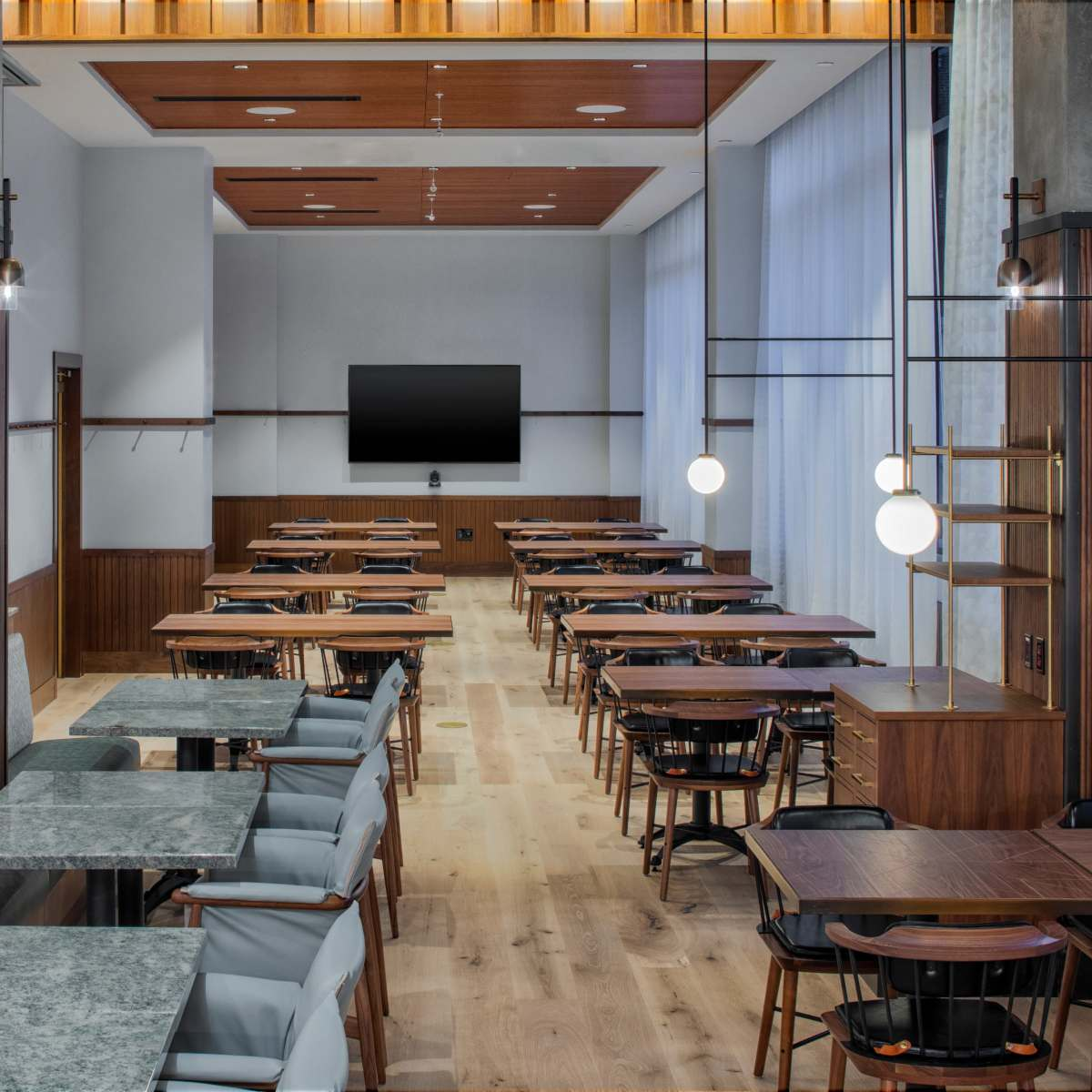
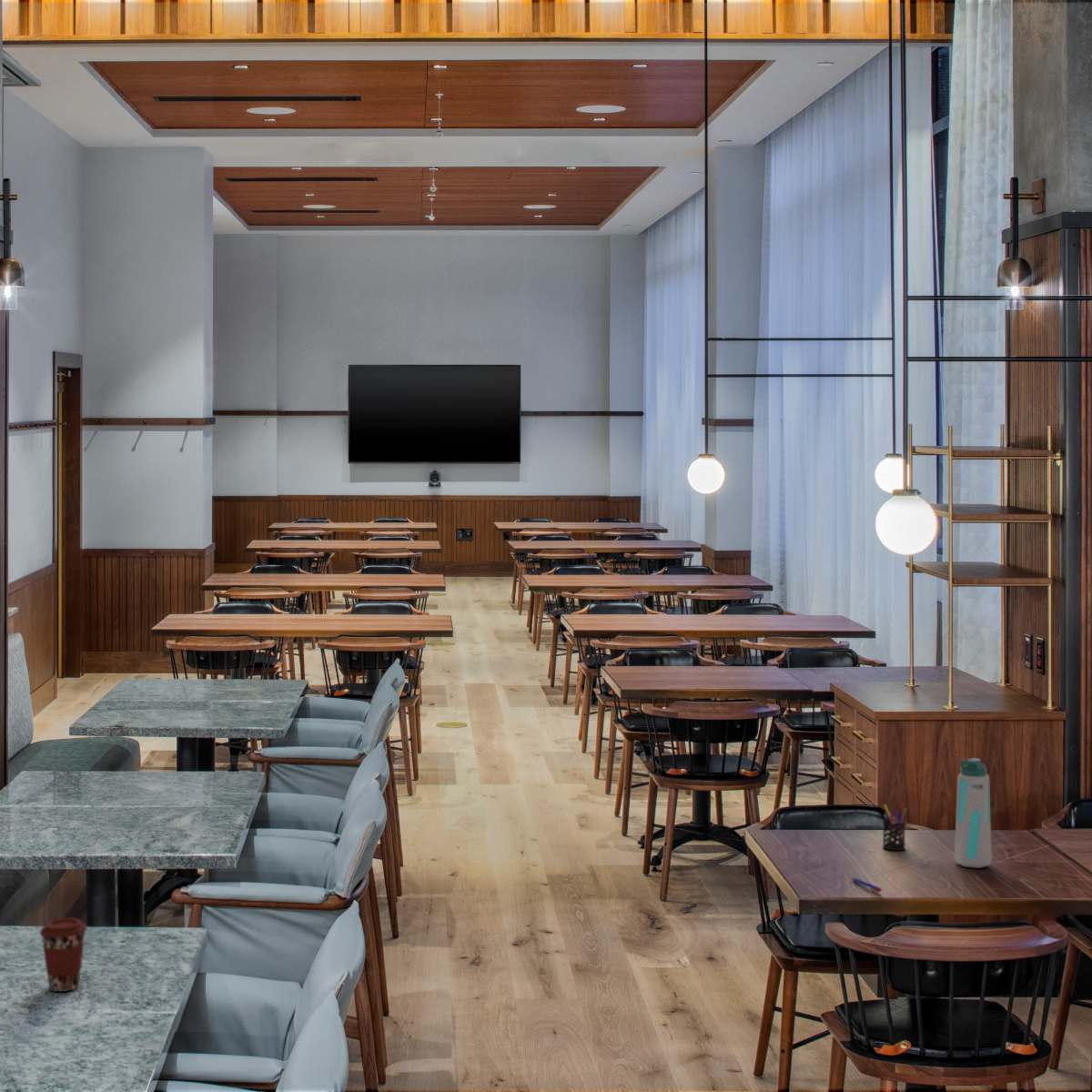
+ water bottle [954,758,993,869]
+ pen holder [882,804,908,852]
+ pen [850,877,883,894]
+ coffee cup [38,917,88,993]
